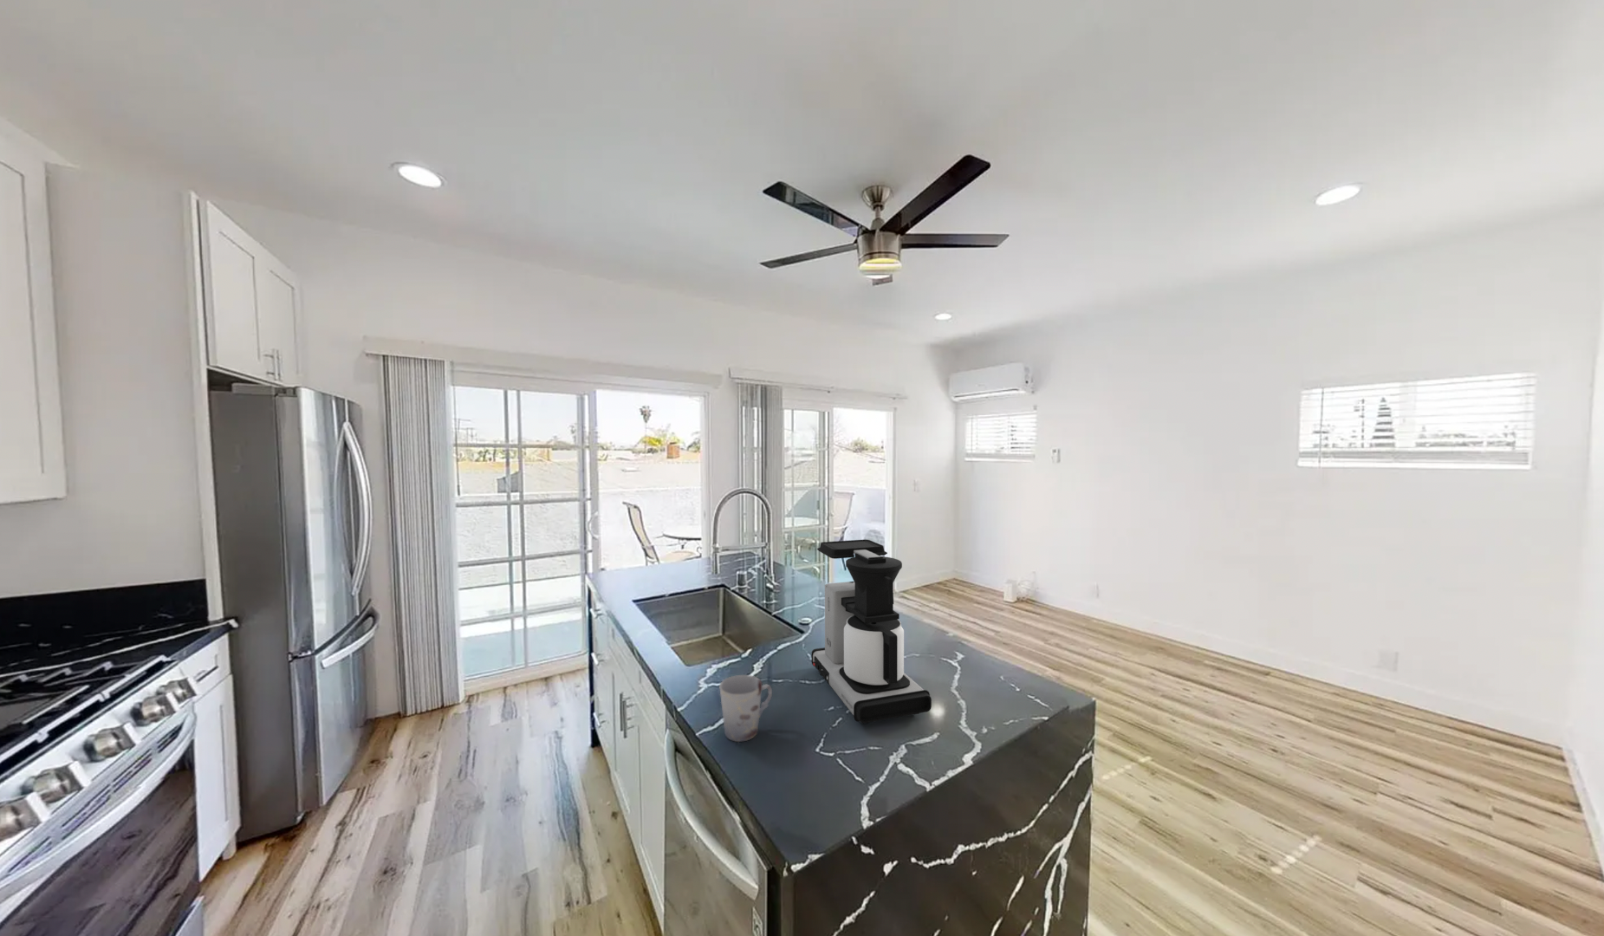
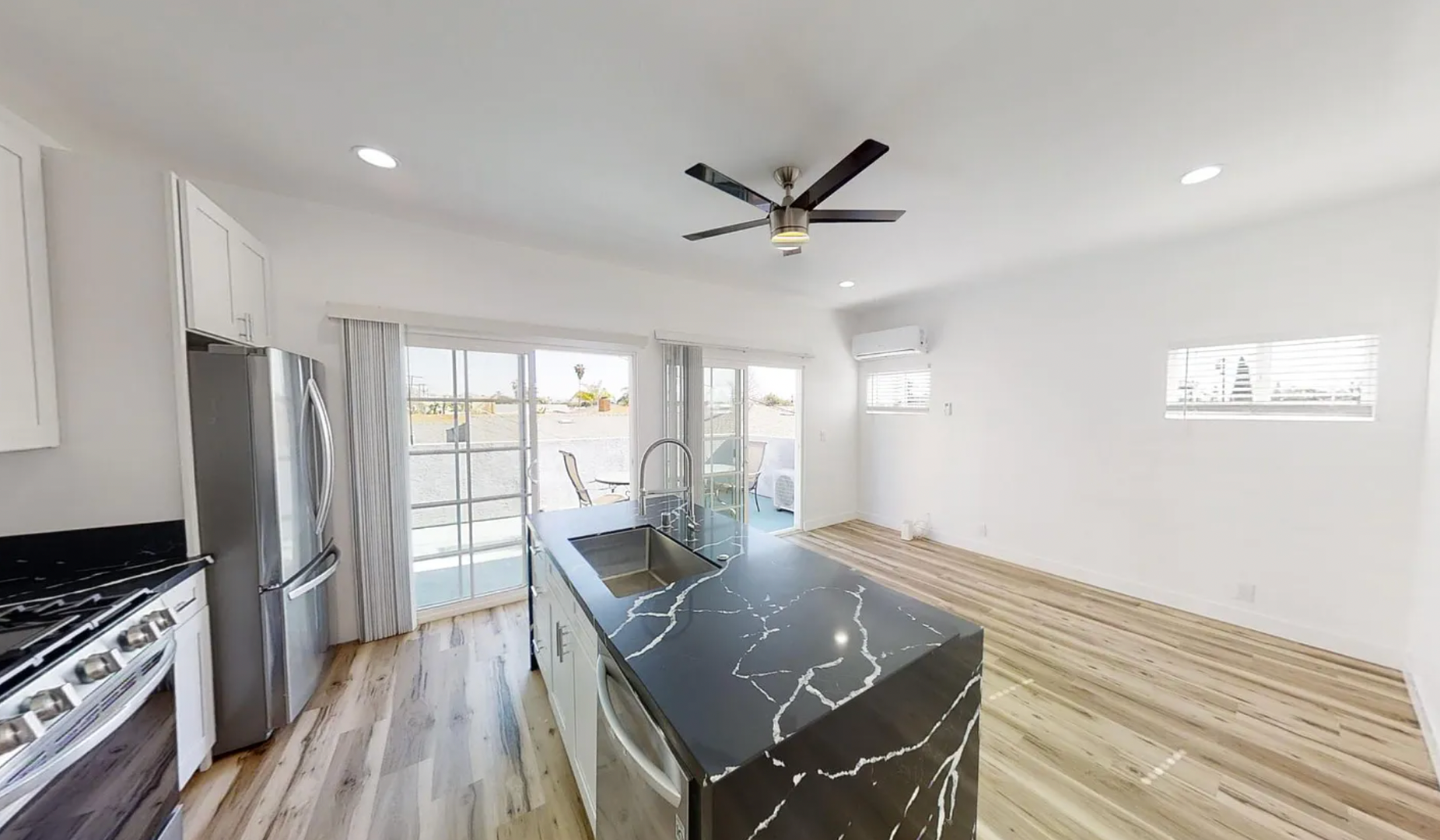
- cup [718,674,773,743]
- coffee maker [810,538,932,724]
